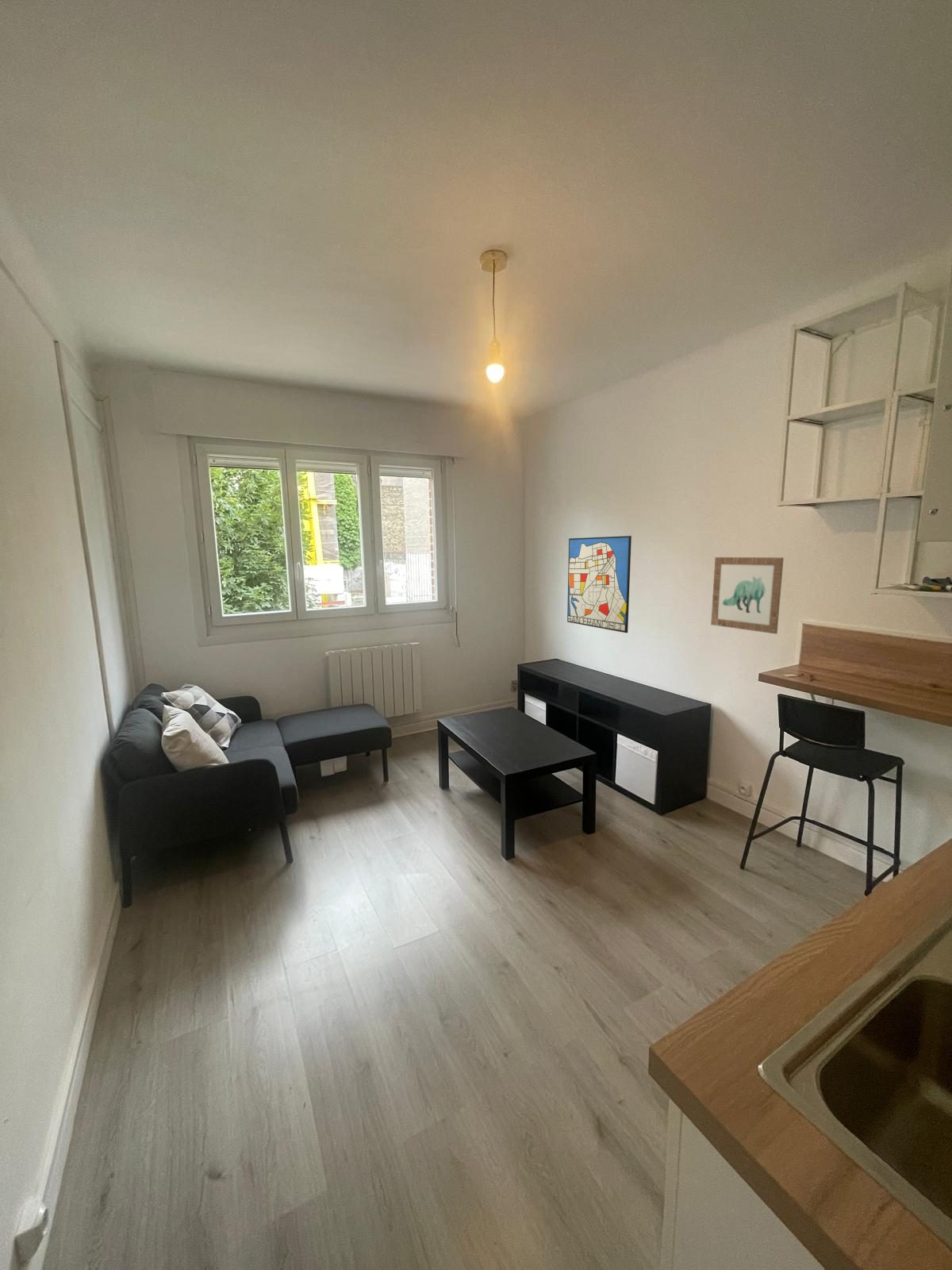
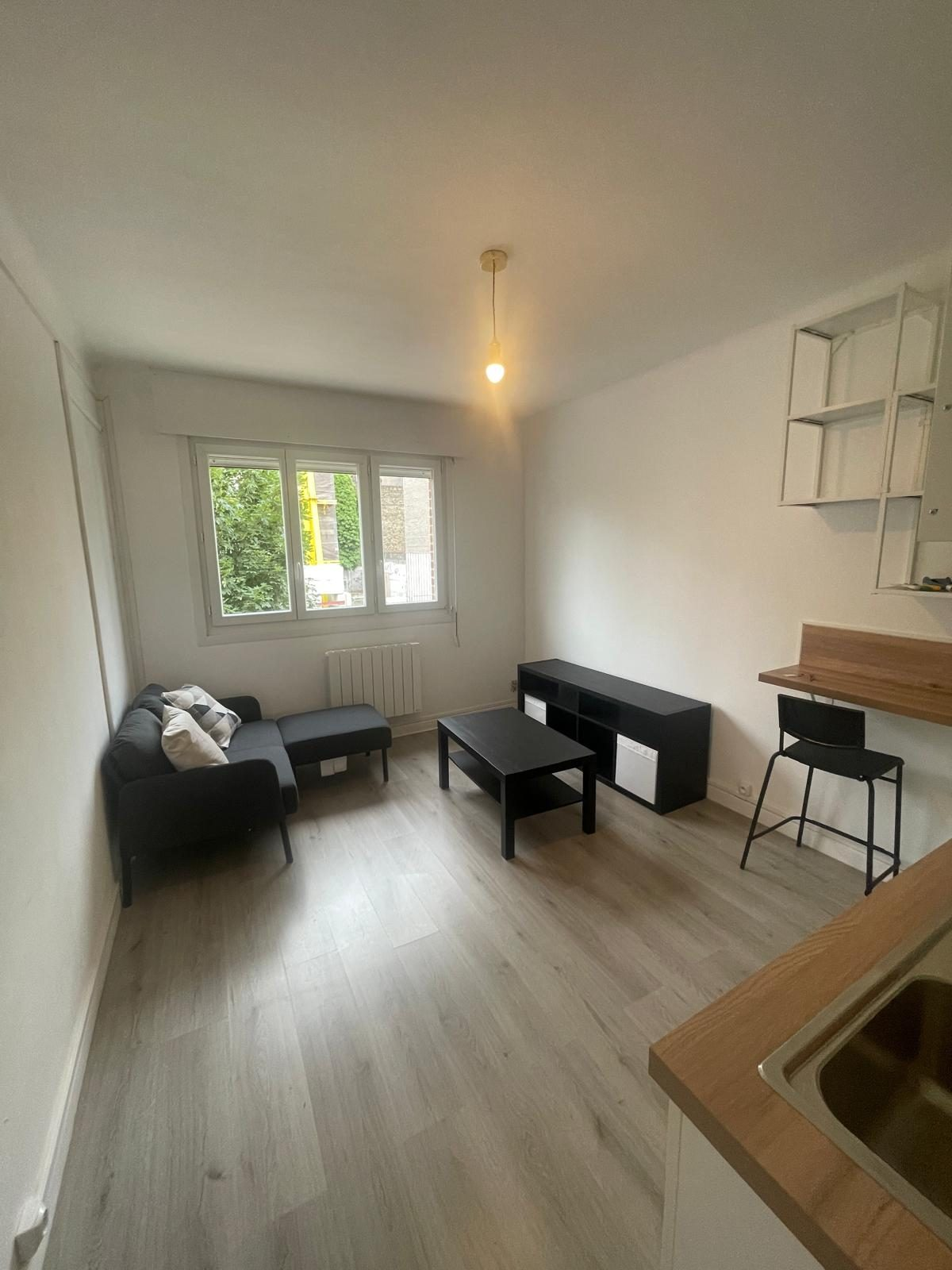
- wall art [710,556,785,635]
- wall art [566,535,632,633]
